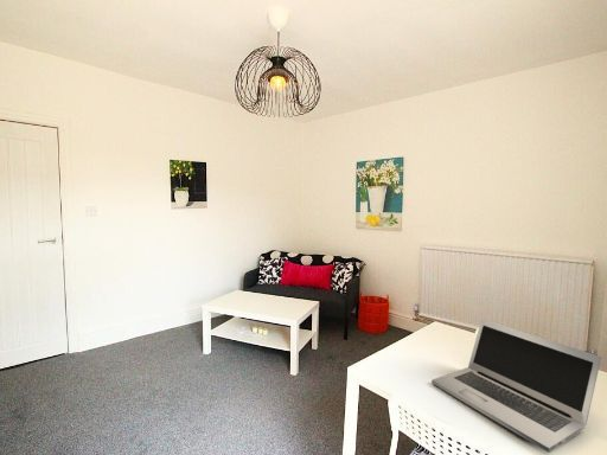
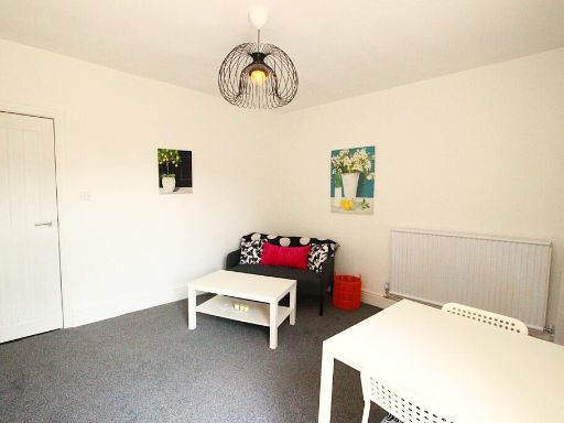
- laptop [430,318,602,454]
